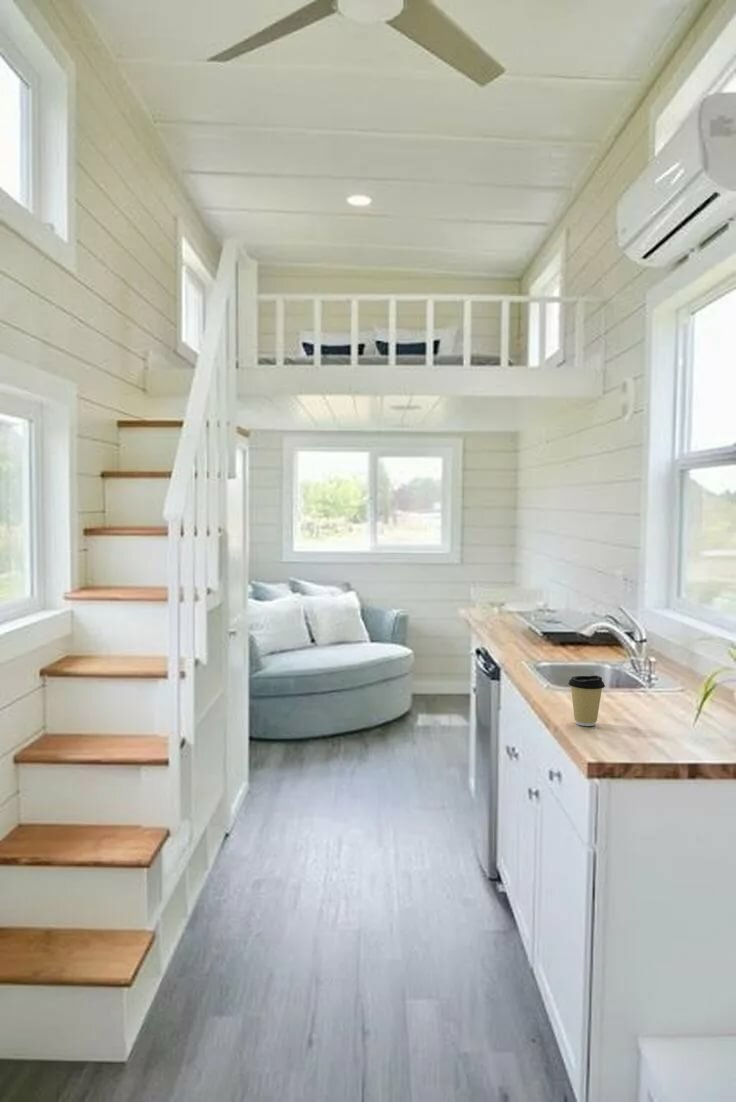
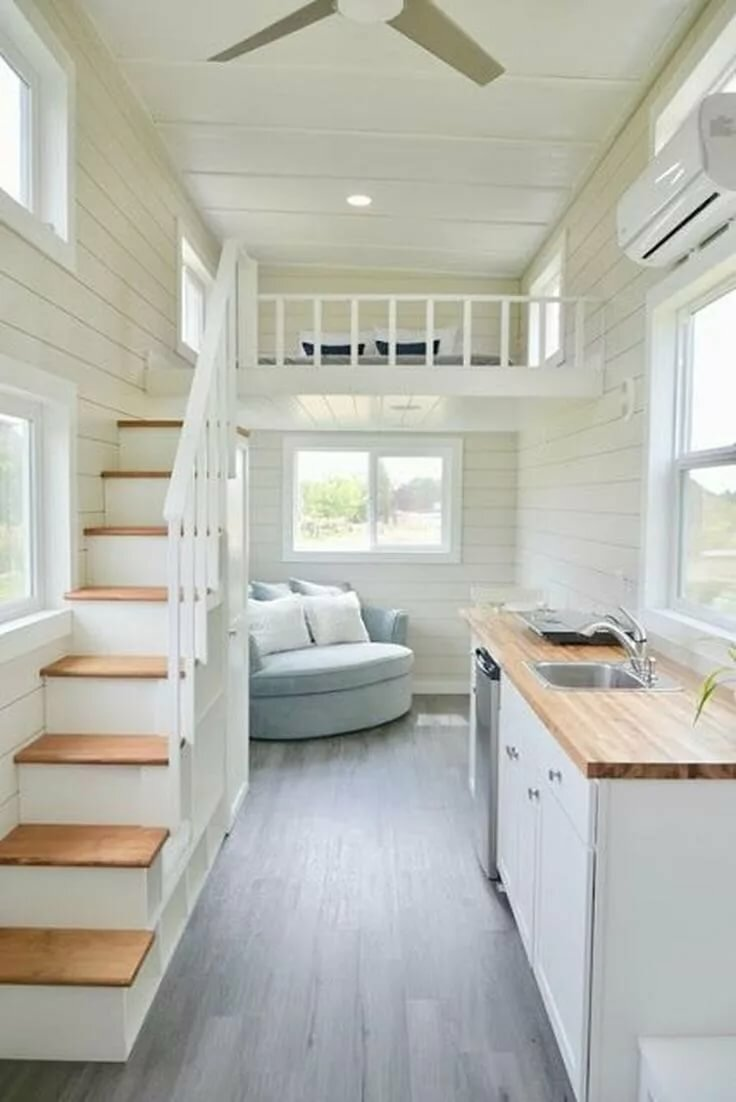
- coffee cup [567,675,606,727]
